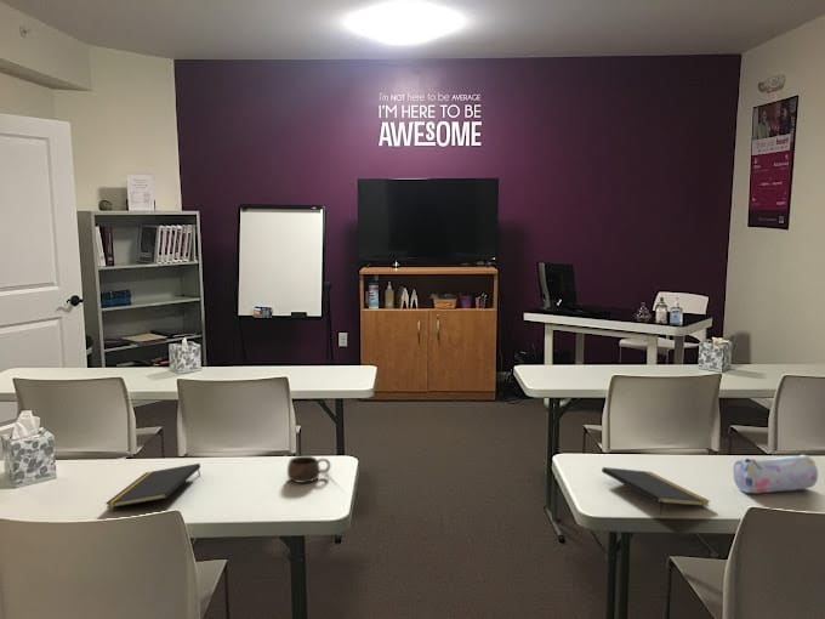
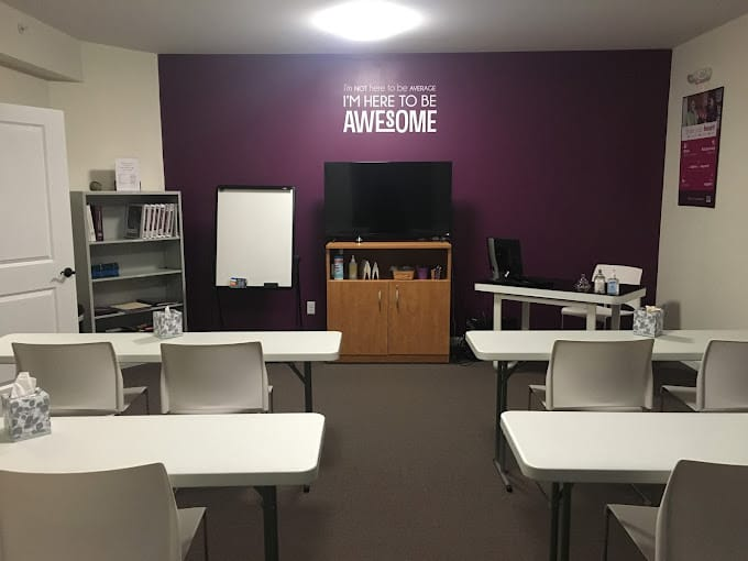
- notepad [601,466,711,517]
- pencil case [732,454,819,494]
- cup [286,455,331,484]
- notepad [104,462,201,510]
